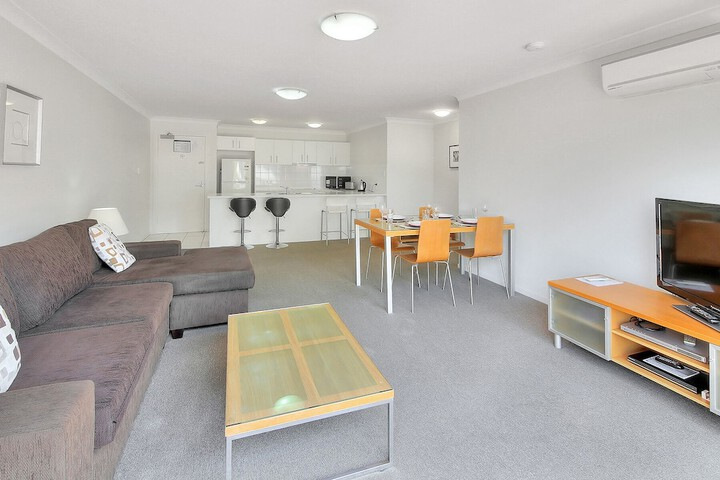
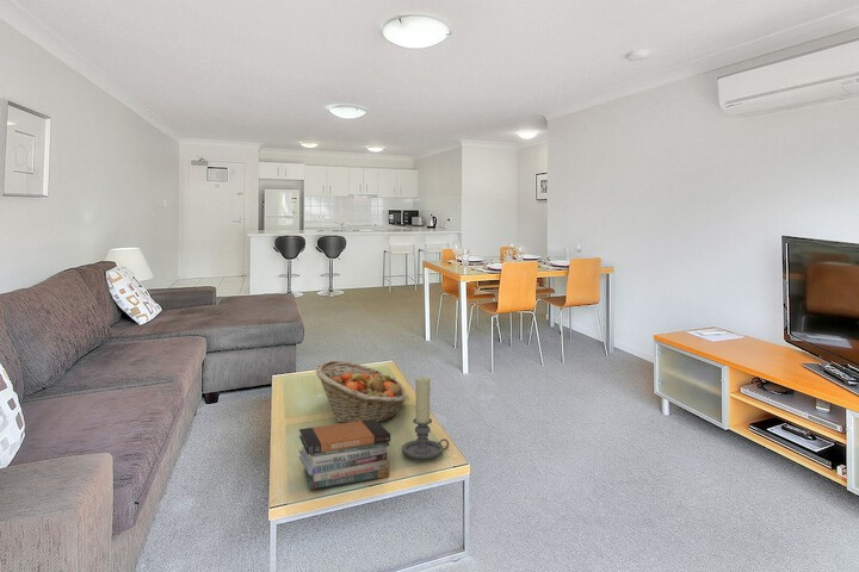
+ candle holder [401,377,450,460]
+ book stack [297,419,391,491]
+ fruit basket [315,360,408,423]
